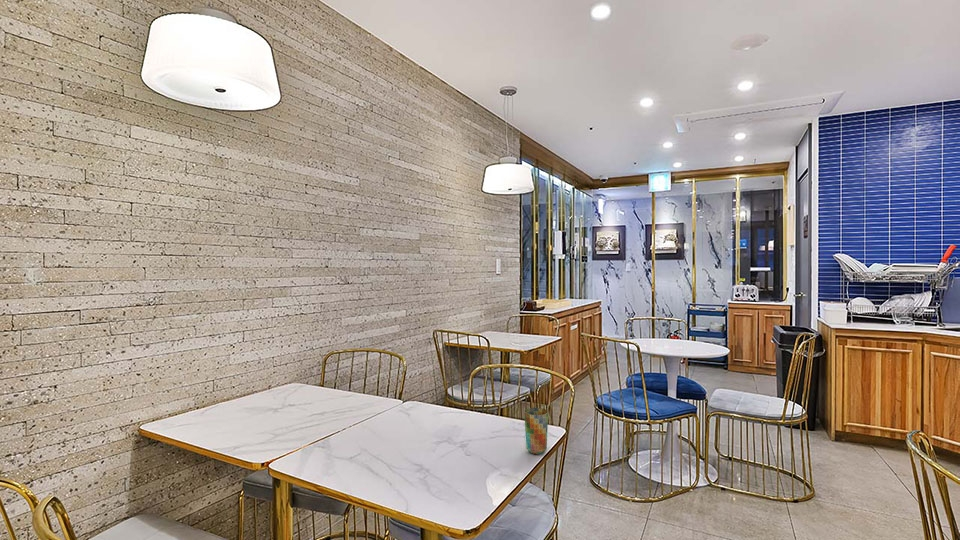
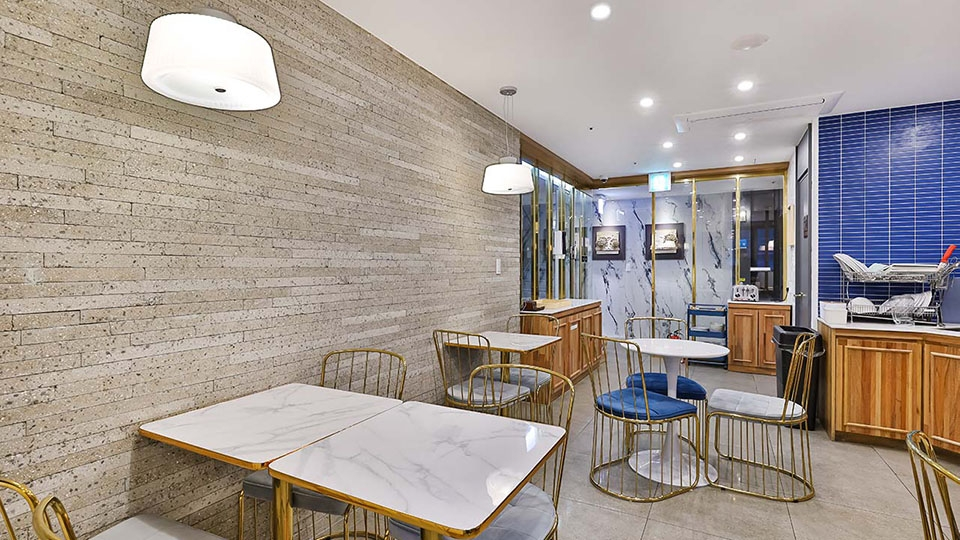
- cup [523,407,549,455]
